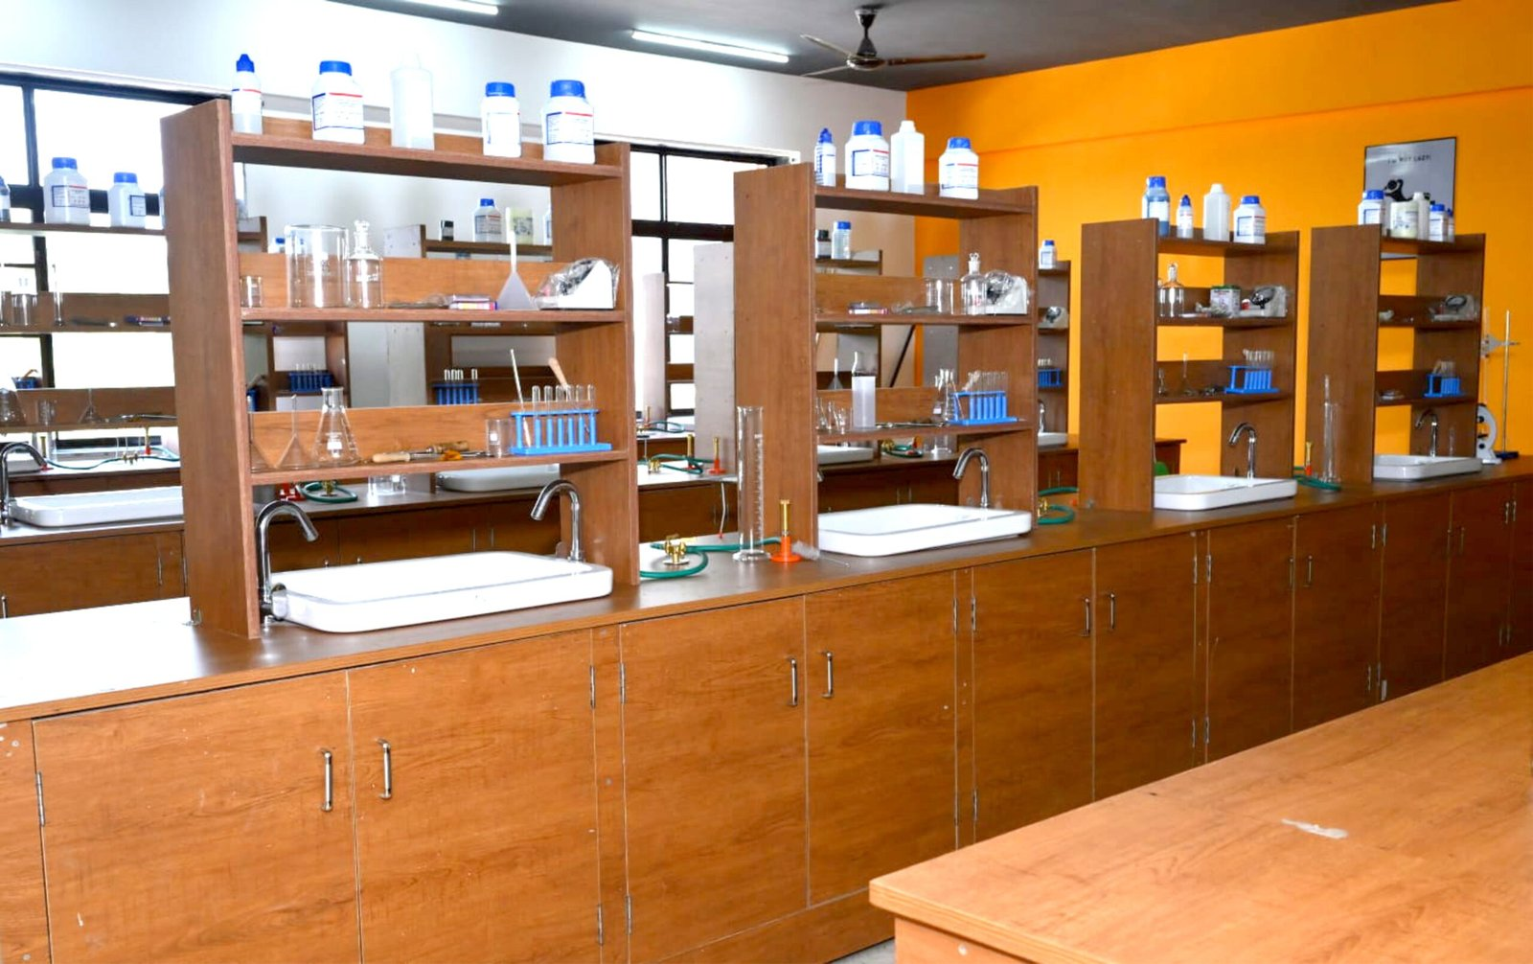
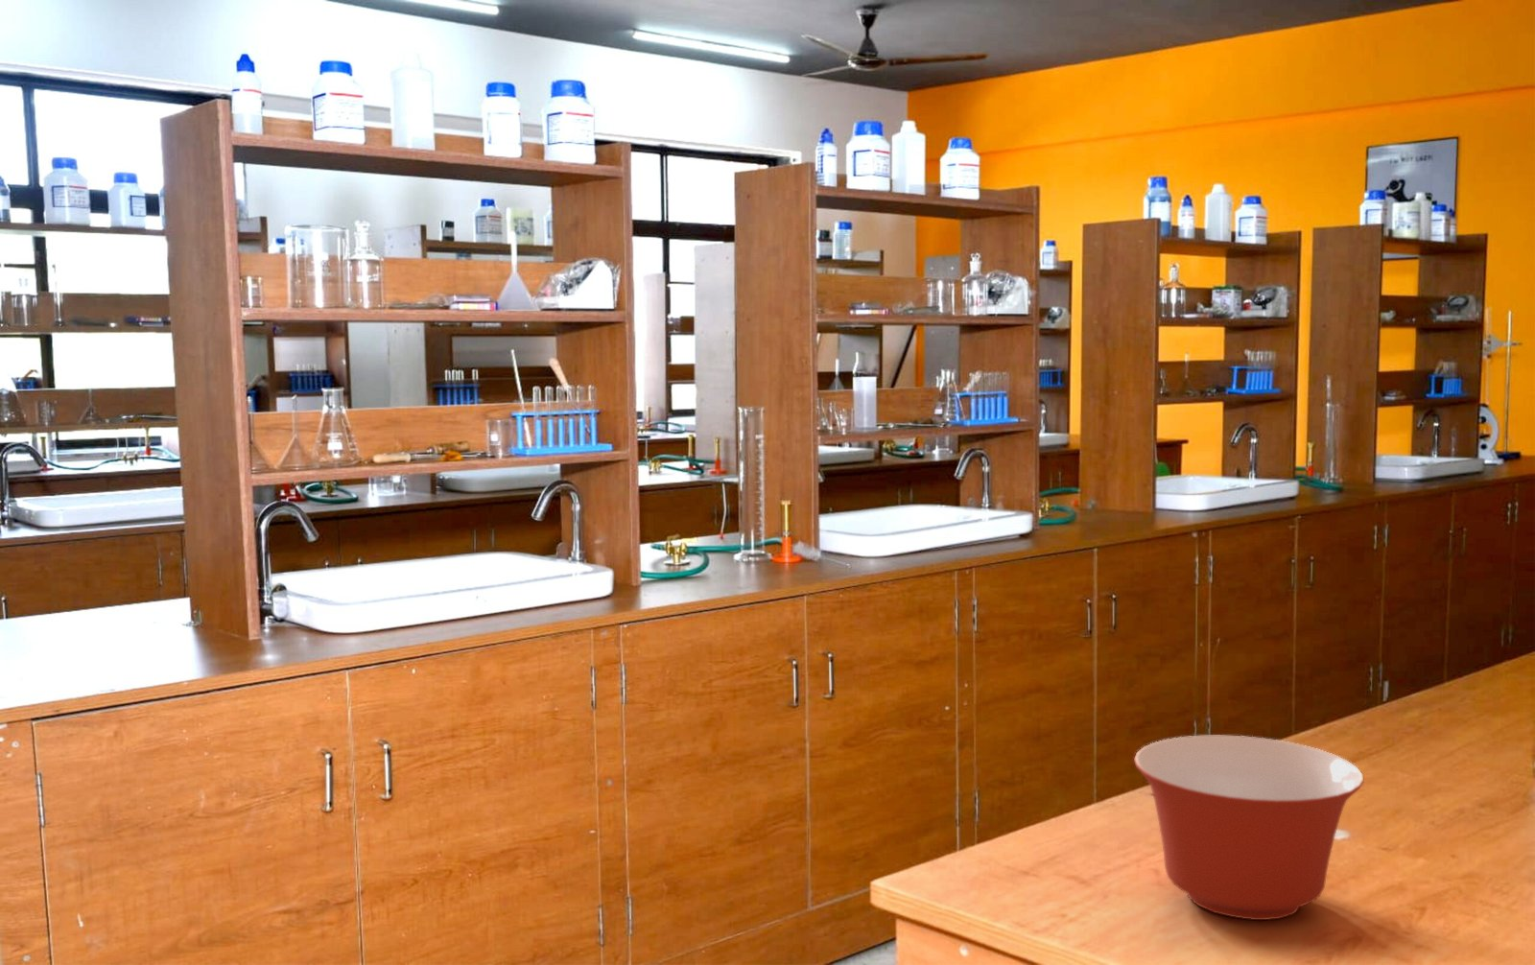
+ mixing bowl [1133,735,1365,921]
